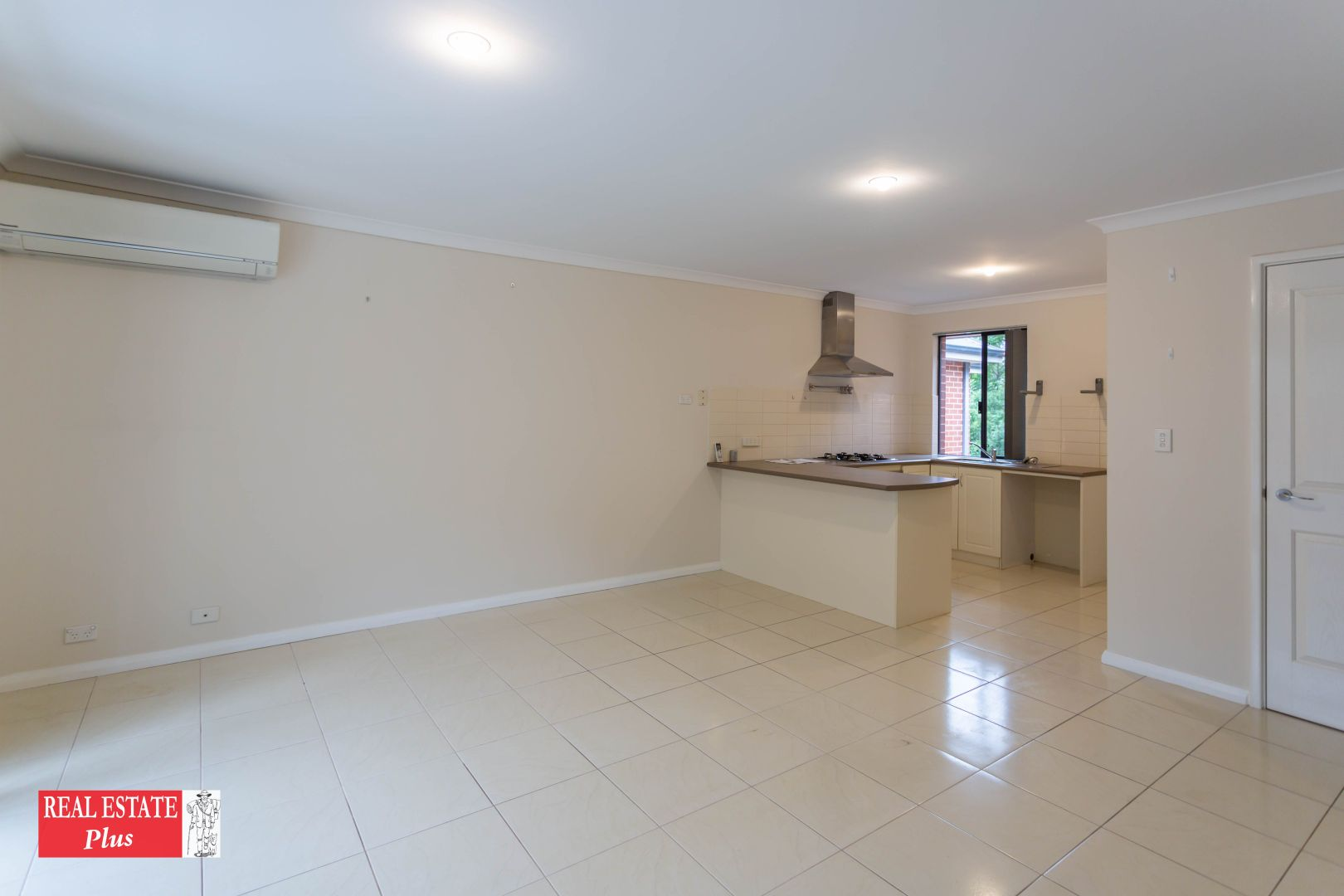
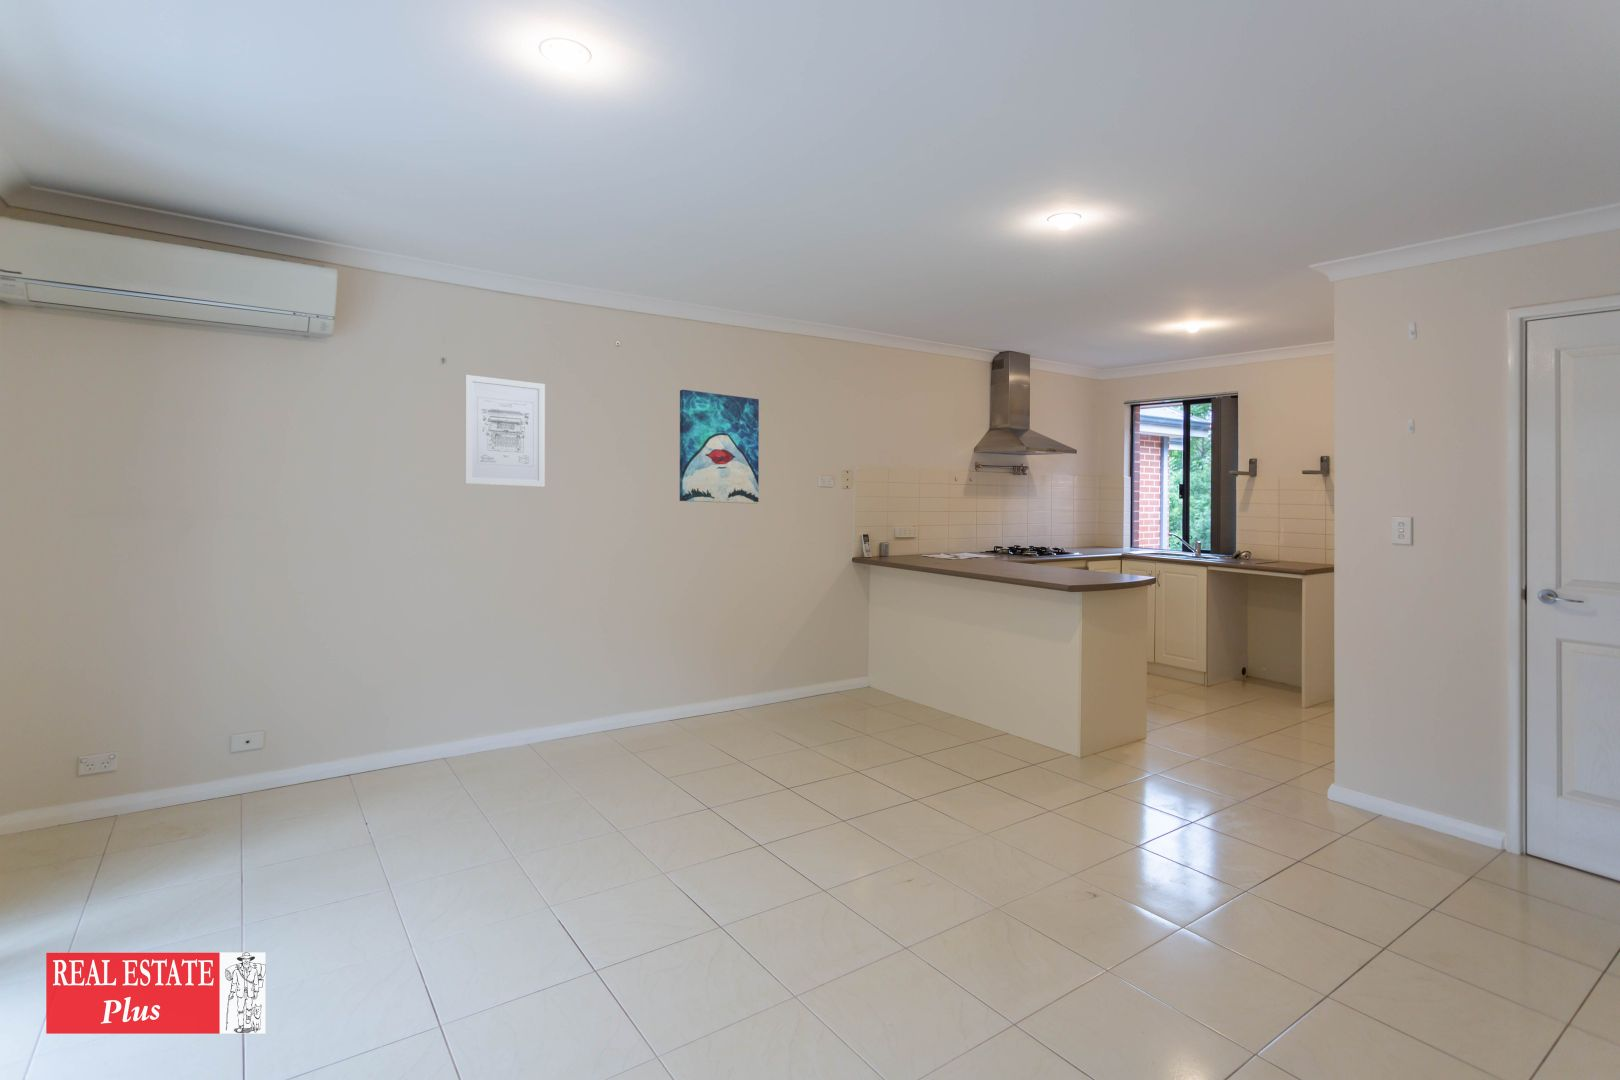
+ wall art [464,374,546,488]
+ wall art [679,389,761,505]
